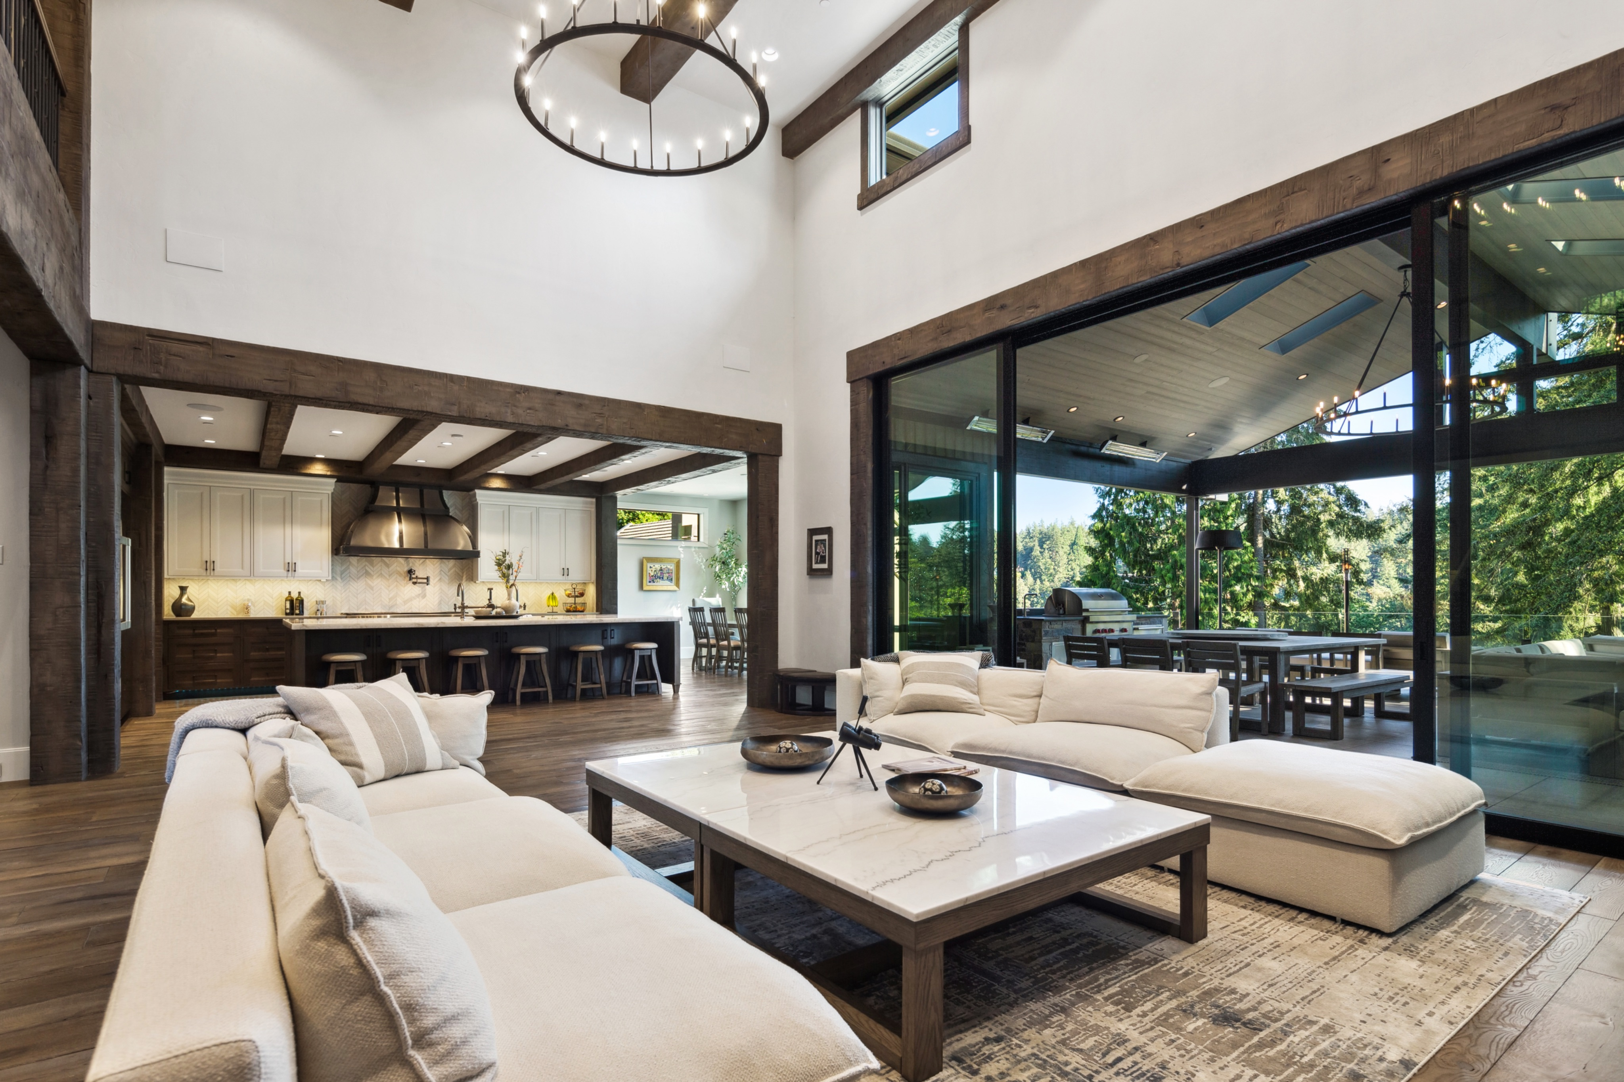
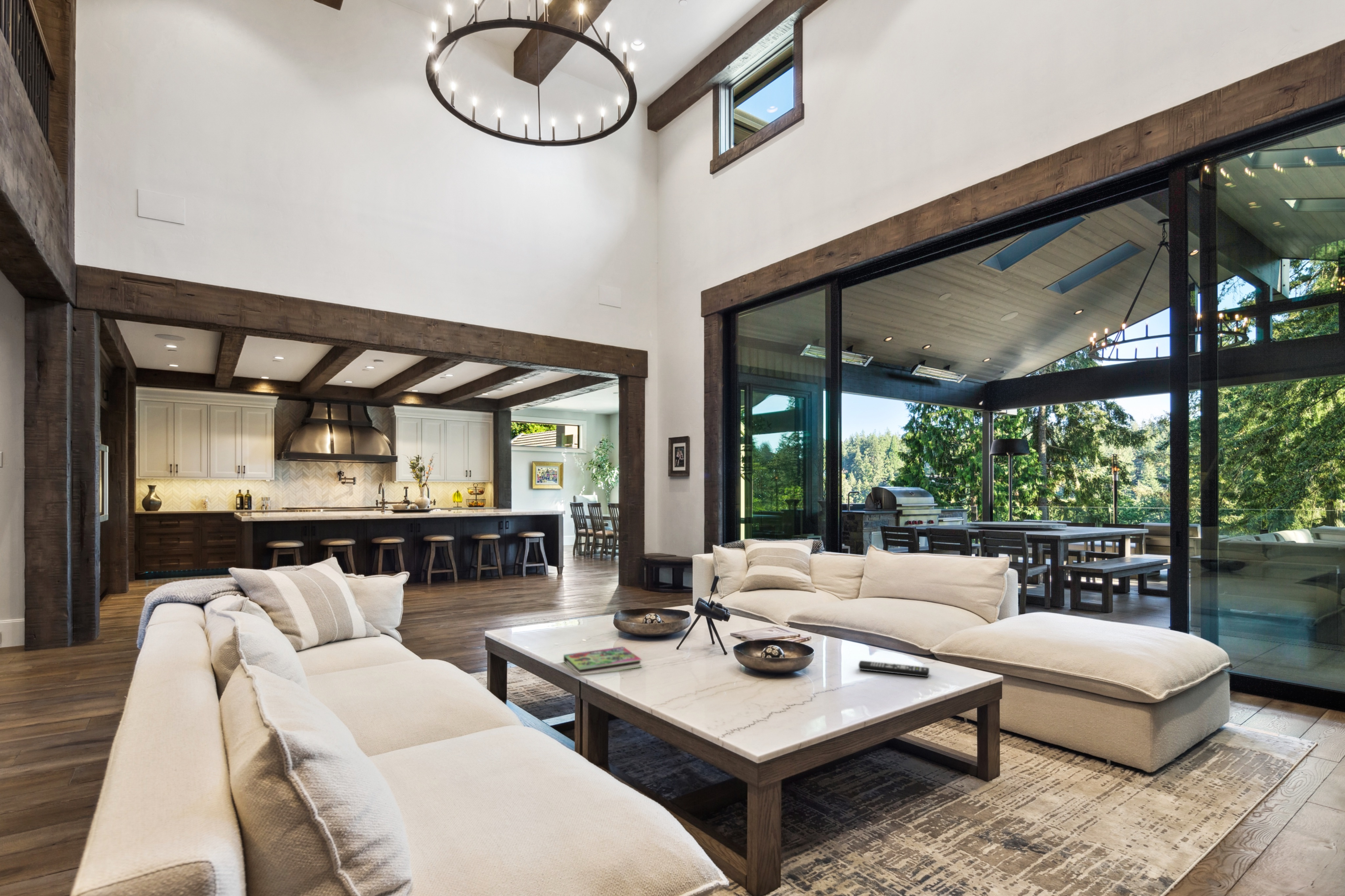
+ remote control [858,660,930,677]
+ book [563,646,643,675]
